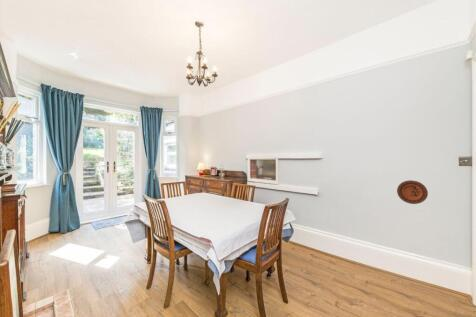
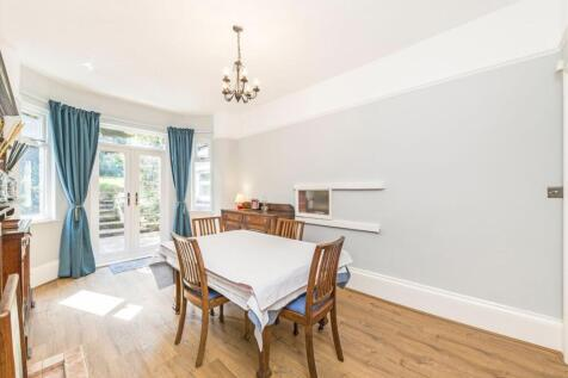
- decorative plate [396,179,429,205]
